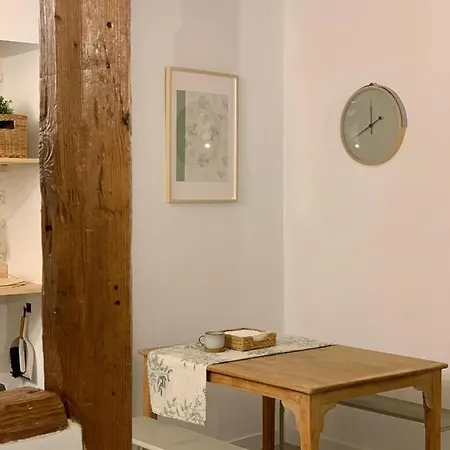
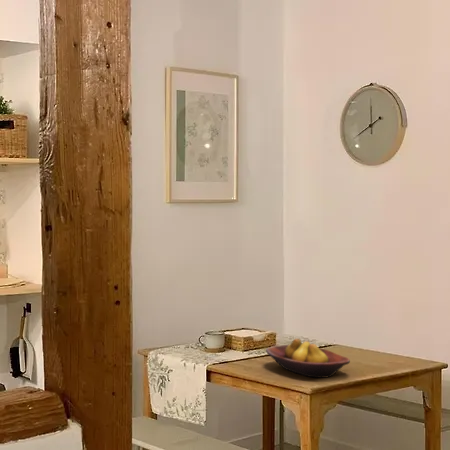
+ fruit bowl [265,338,351,379]
